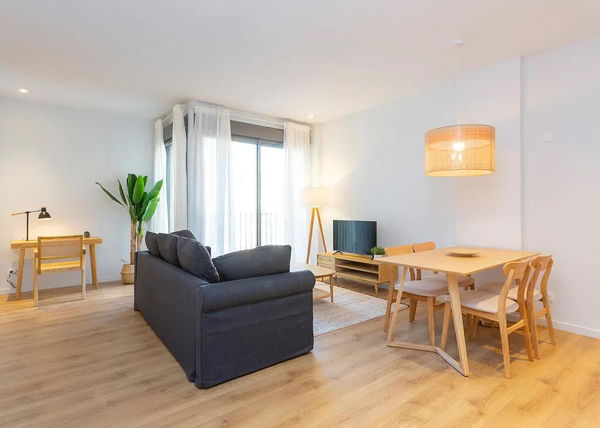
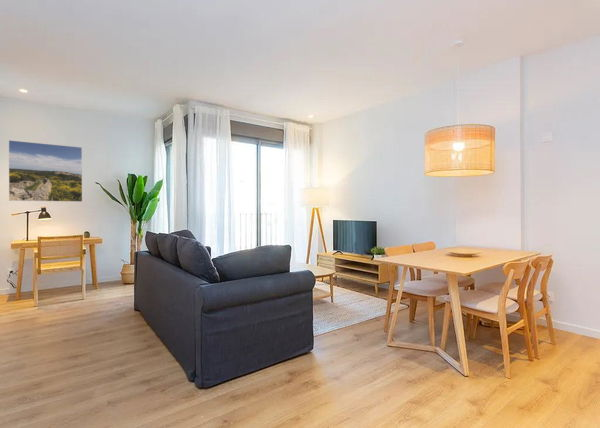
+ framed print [8,139,83,203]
